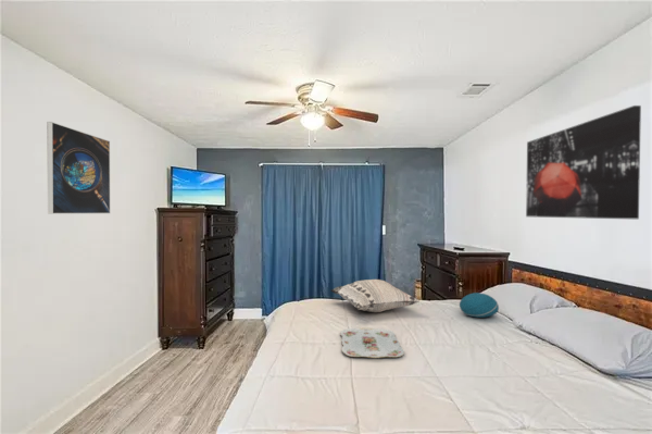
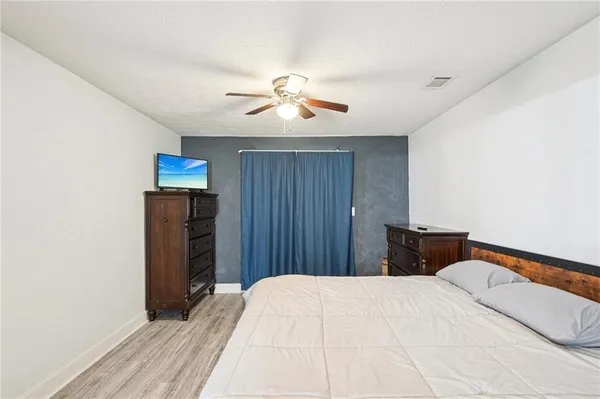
- serving tray [339,326,405,359]
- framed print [46,121,111,215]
- wall art [525,104,642,220]
- cushion [459,292,500,319]
- decorative pillow [330,278,421,313]
